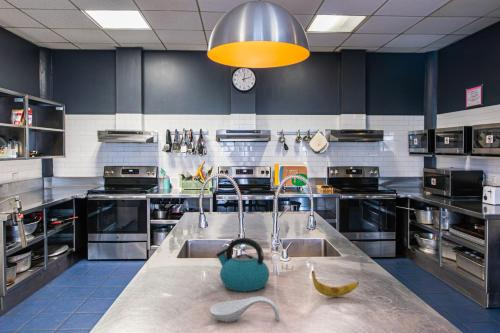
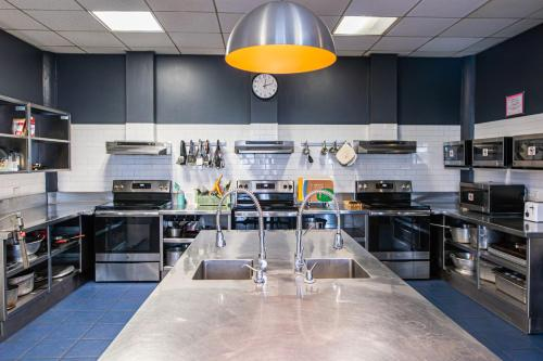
- spoon rest [209,295,280,323]
- kettle [215,237,270,292]
- banana [311,270,360,298]
